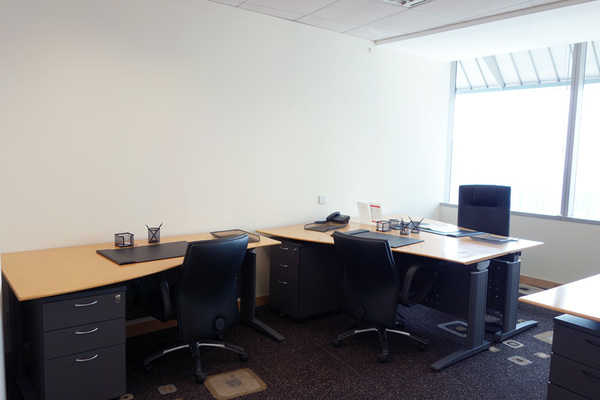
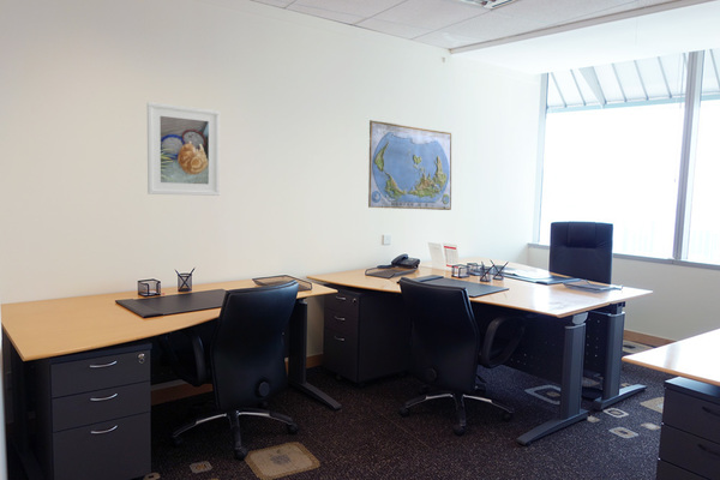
+ world map [367,119,452,211]
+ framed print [146,101,221,197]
